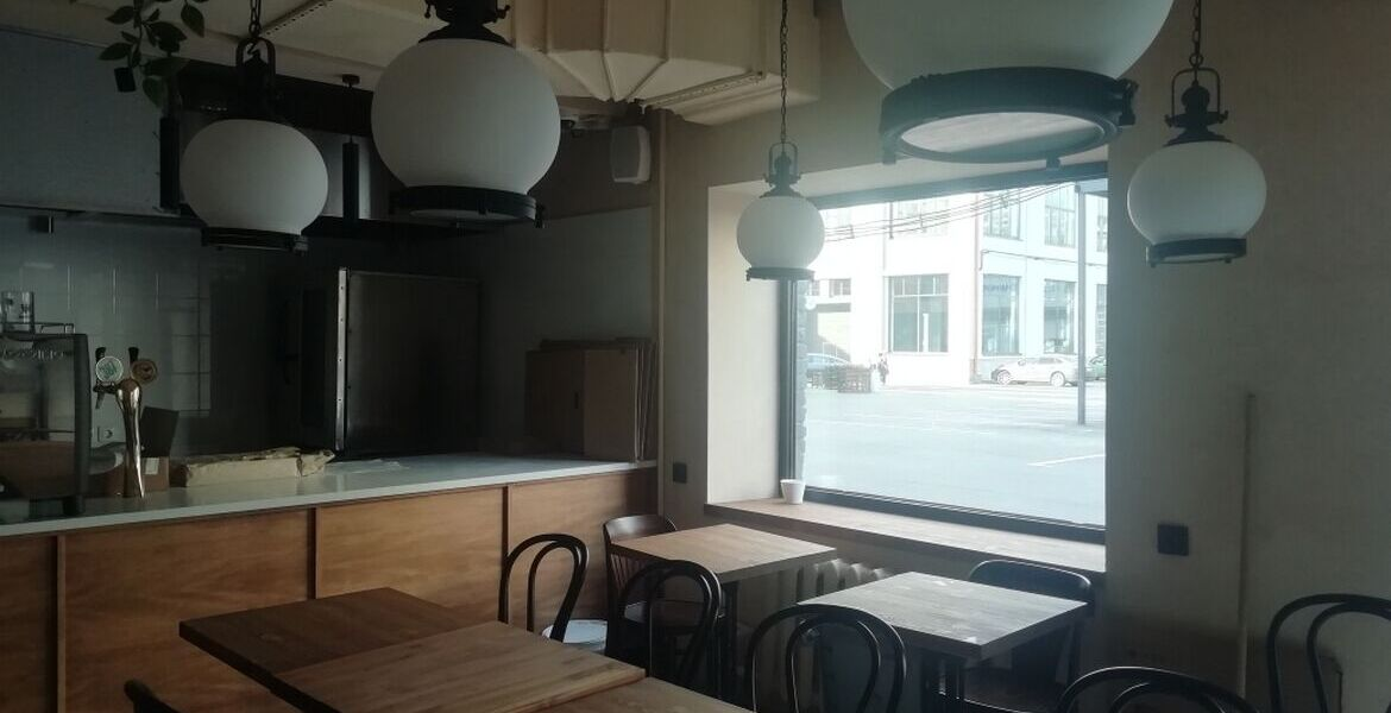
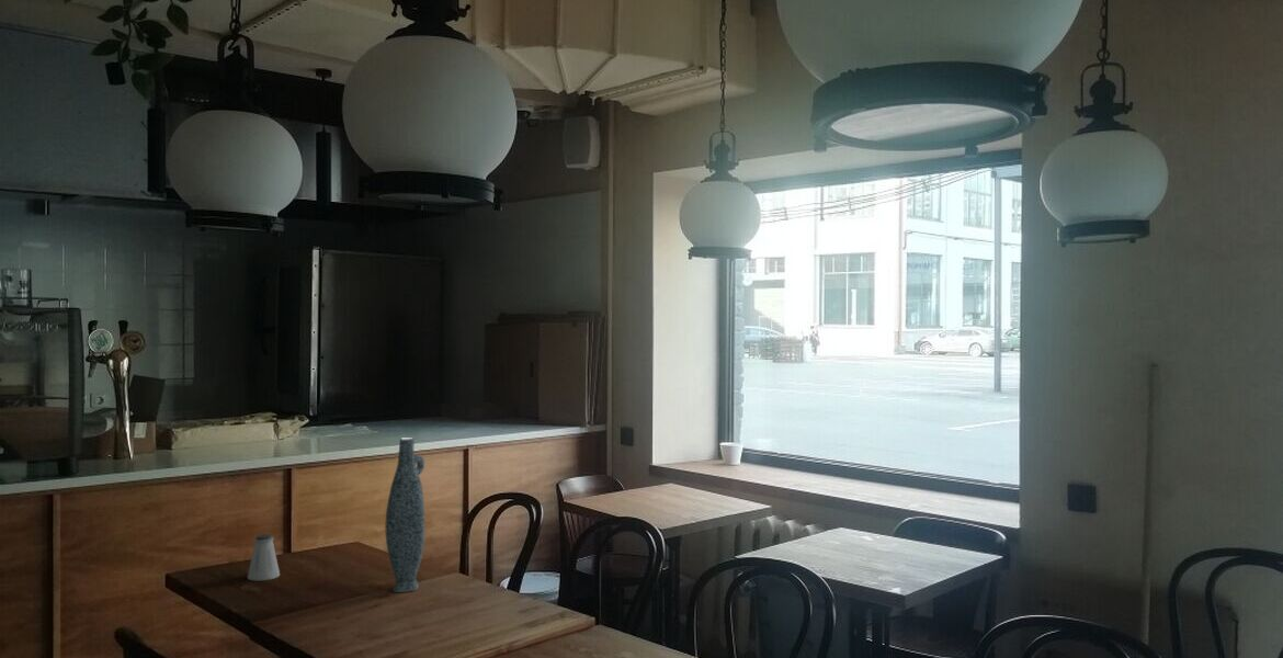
+ vase [384,438,425,593]
+ saltshaker [247,533,281,582]
